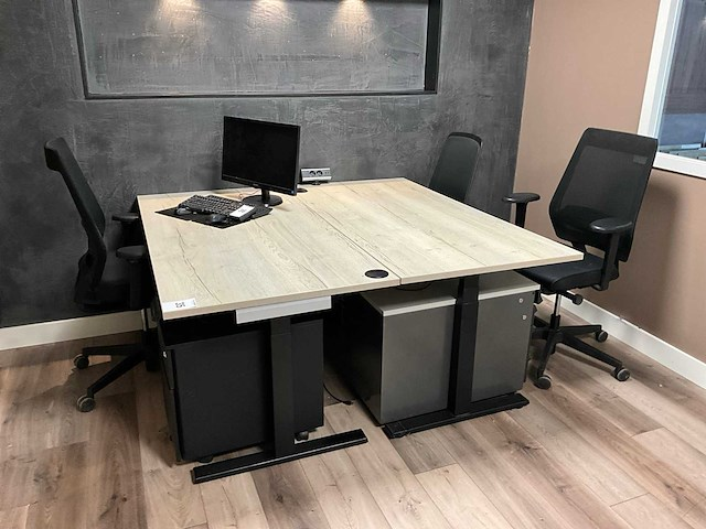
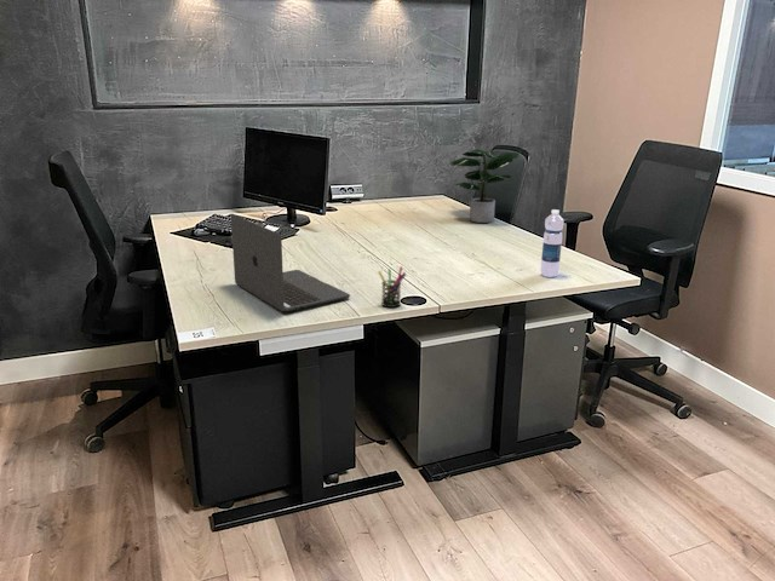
+ potted plant [449,148,521,224]
+ pen holder [377,265,407,309]
+ water bottle [539,208,566,278]
+ laptop [230,213,351,312]
